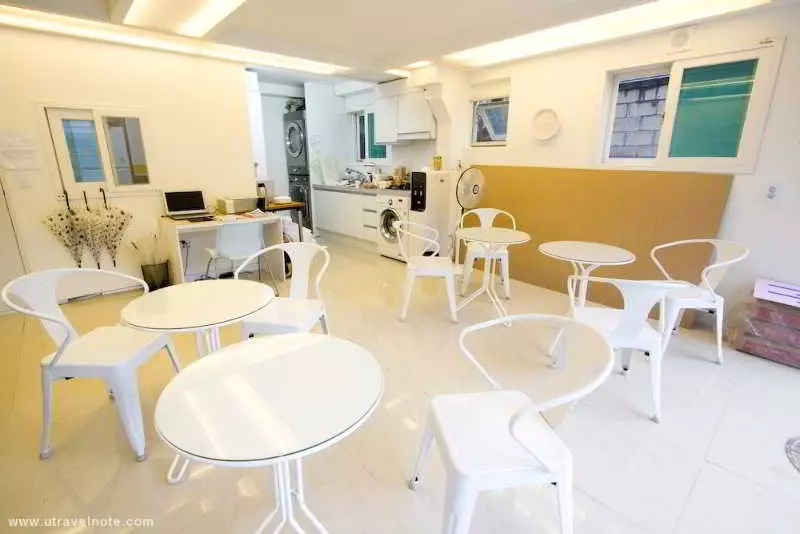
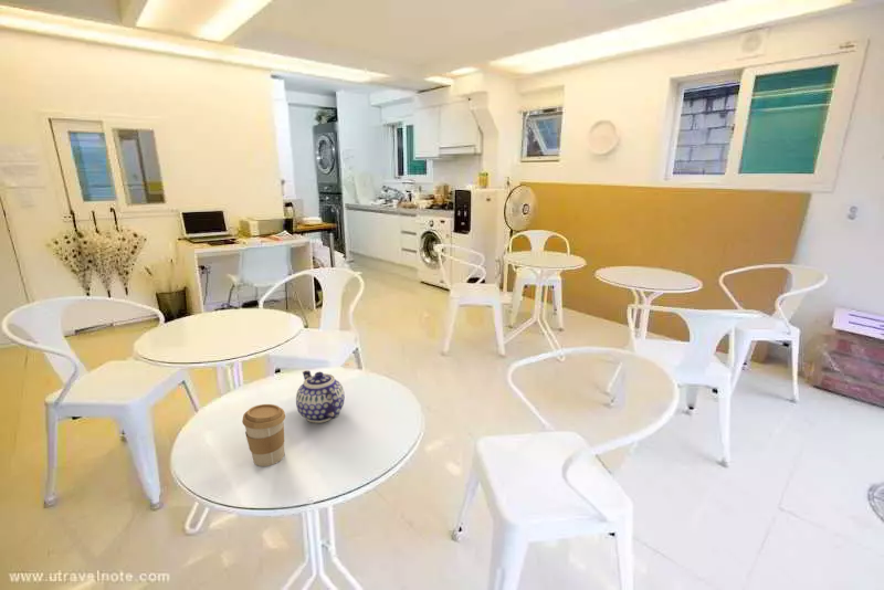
+ coffee cup [241,403,286,467]
+ teapot [295,369,346,424]
